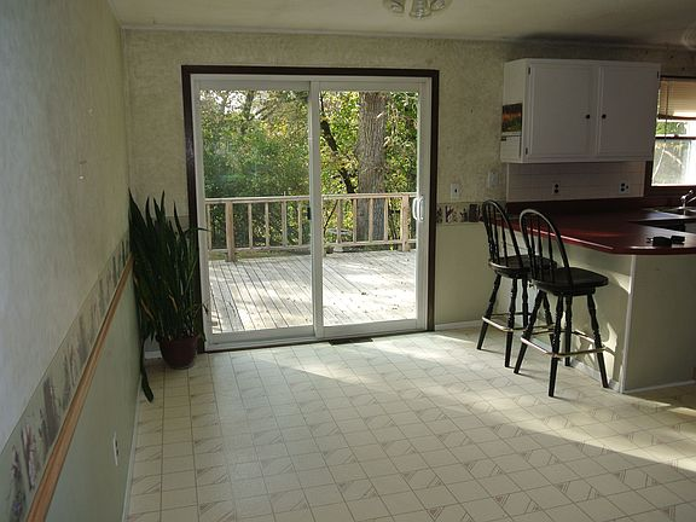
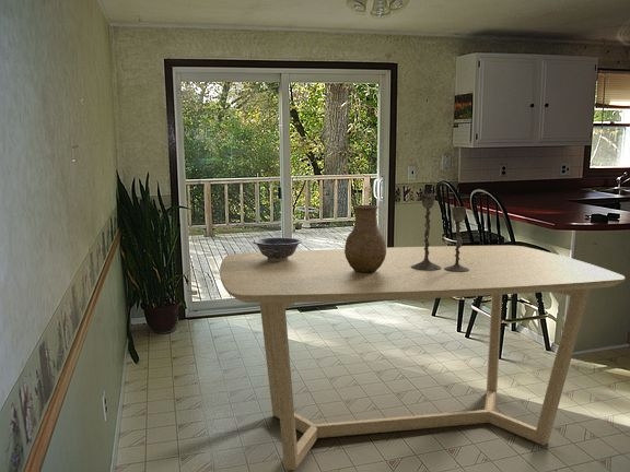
+ decorative bowl [252,236,303,261]
+ dining table [219,245,626,471]
+ vase [343,204,387,273]
+ candlestick [411,192,469,272]
